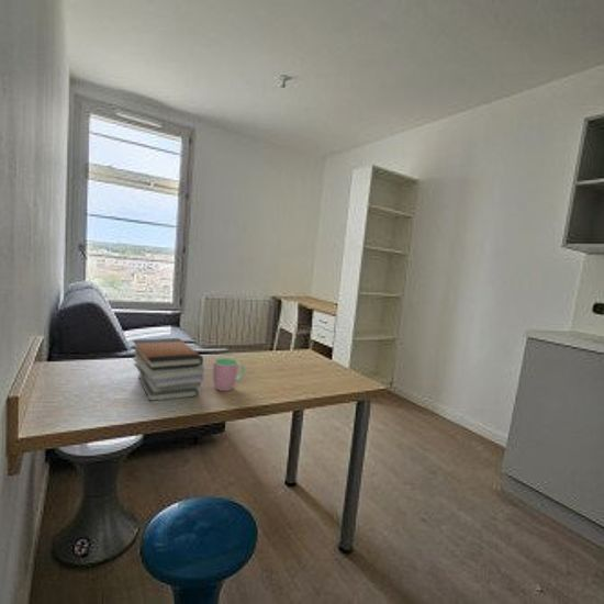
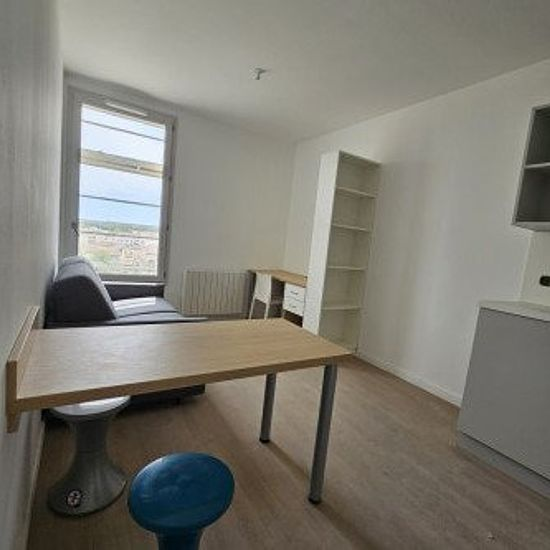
- cup [212,357,246,392]
- book stack [131,337,205,402]
